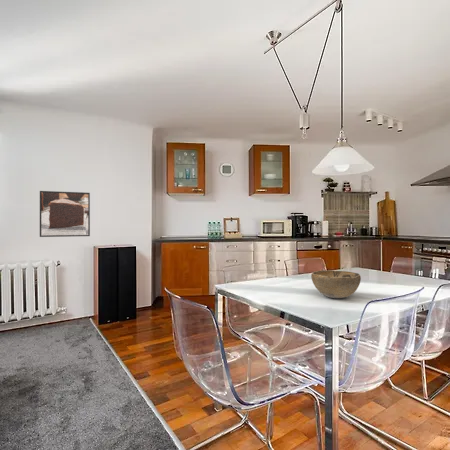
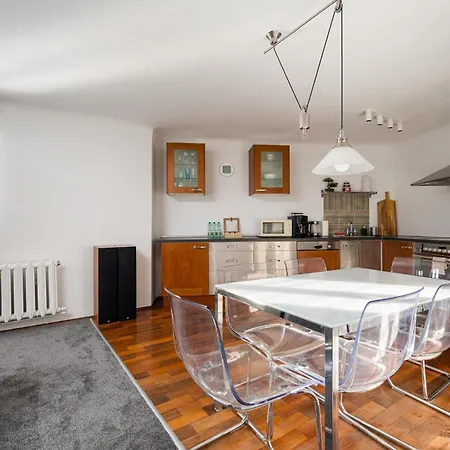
- decorative bowl [310,270,362,299]
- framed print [39,190,91,238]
